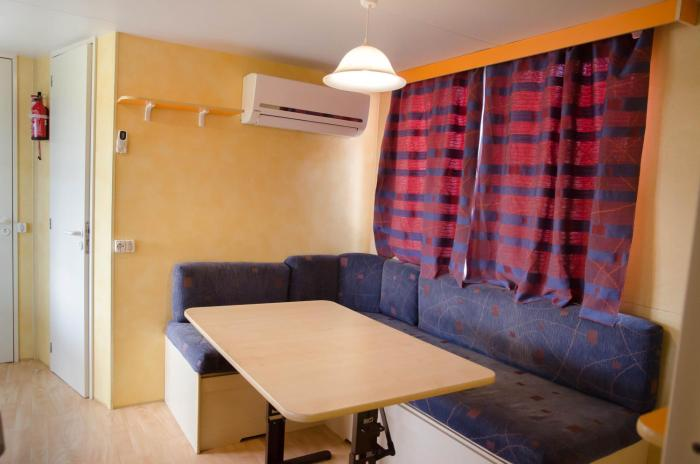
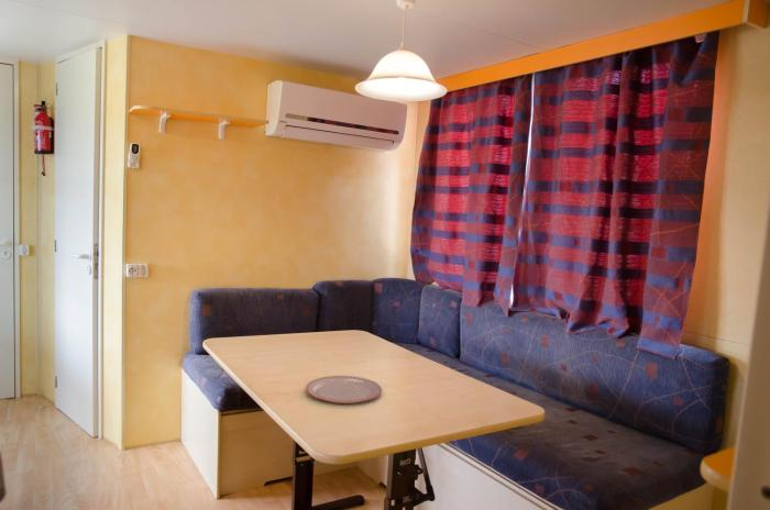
+ plate [305,375,383,404]
